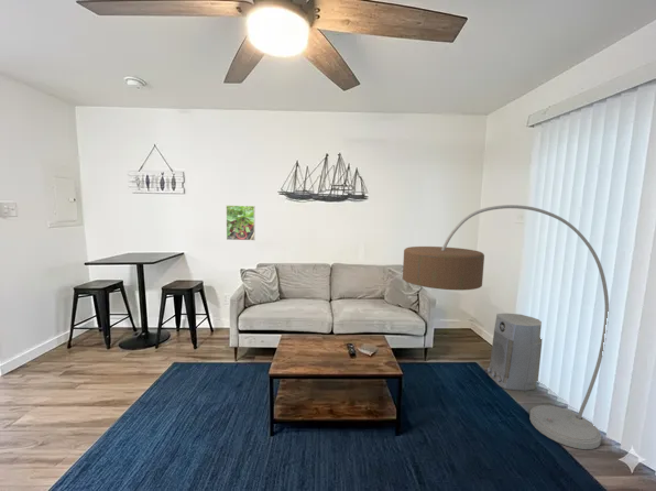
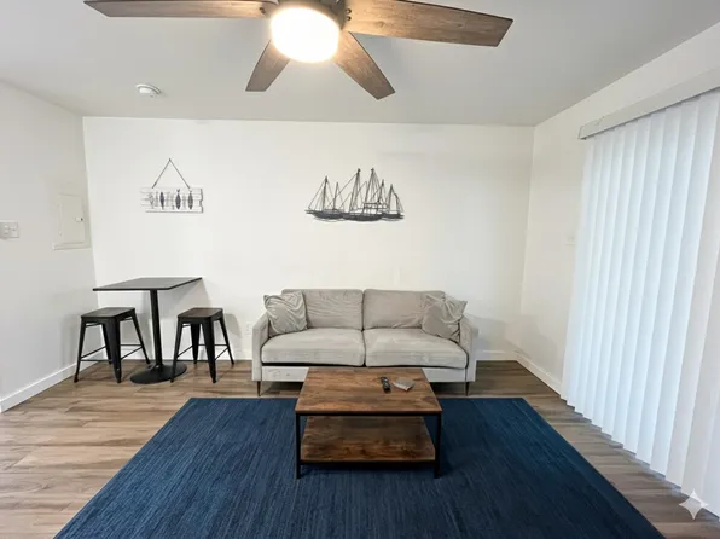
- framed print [225,204,256,241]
- air purifier [486,313,543,392]
- floor lamp [402,204,610,450]
